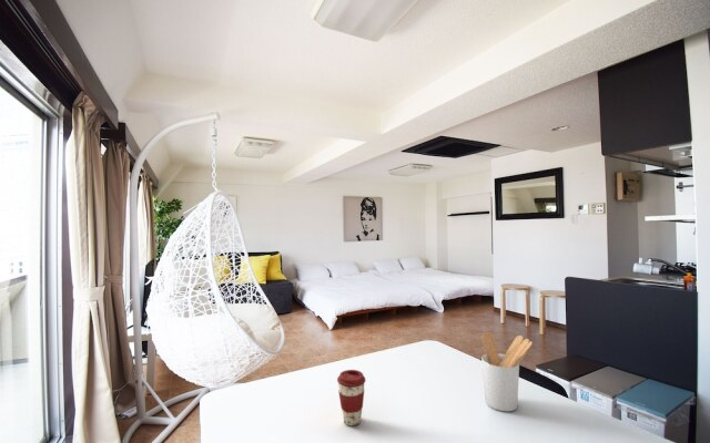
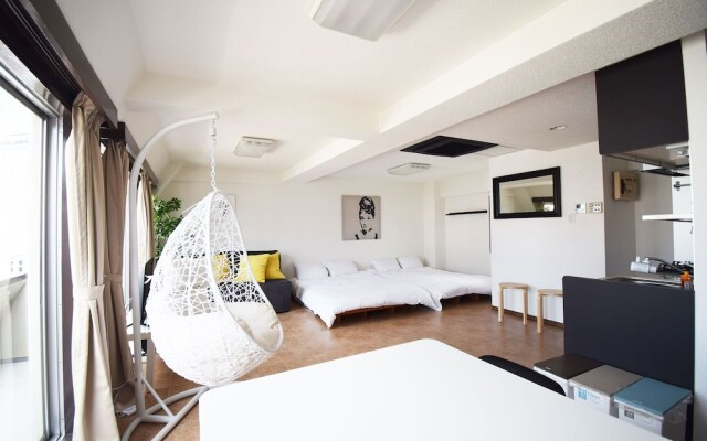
- utensil holder [480,331,534,412]
- coffee cup [336,369,367,426]
